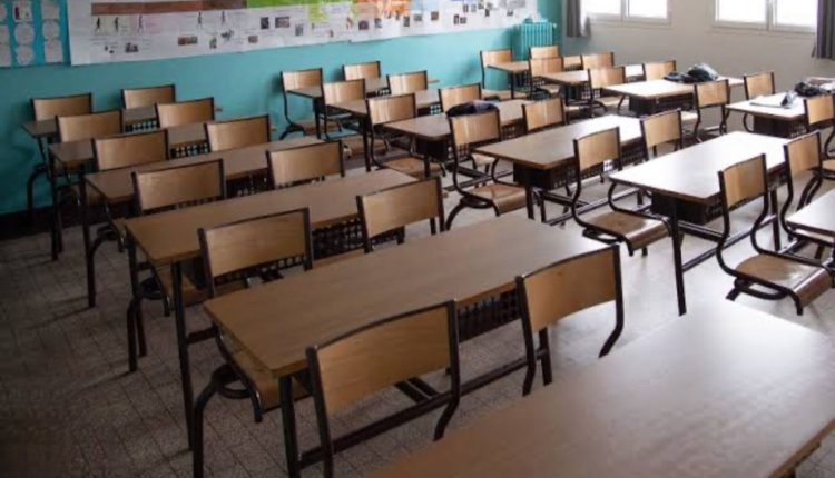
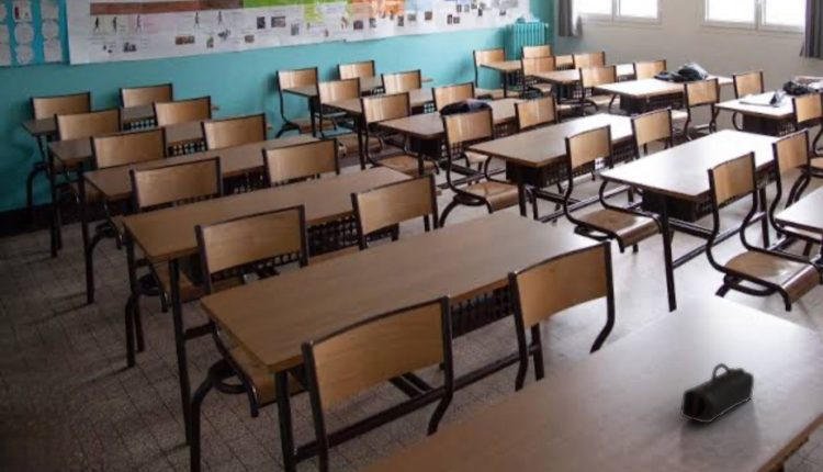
+ pencil case [679,362,755,424]
